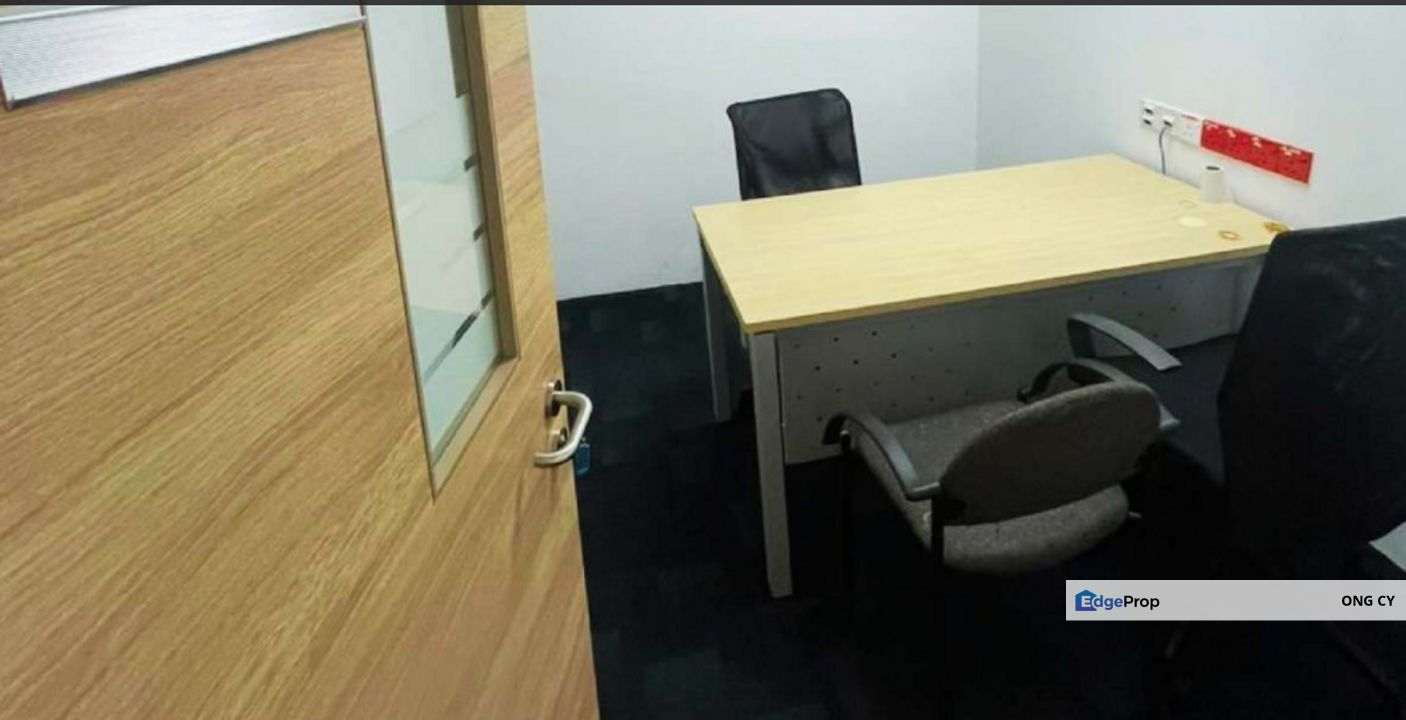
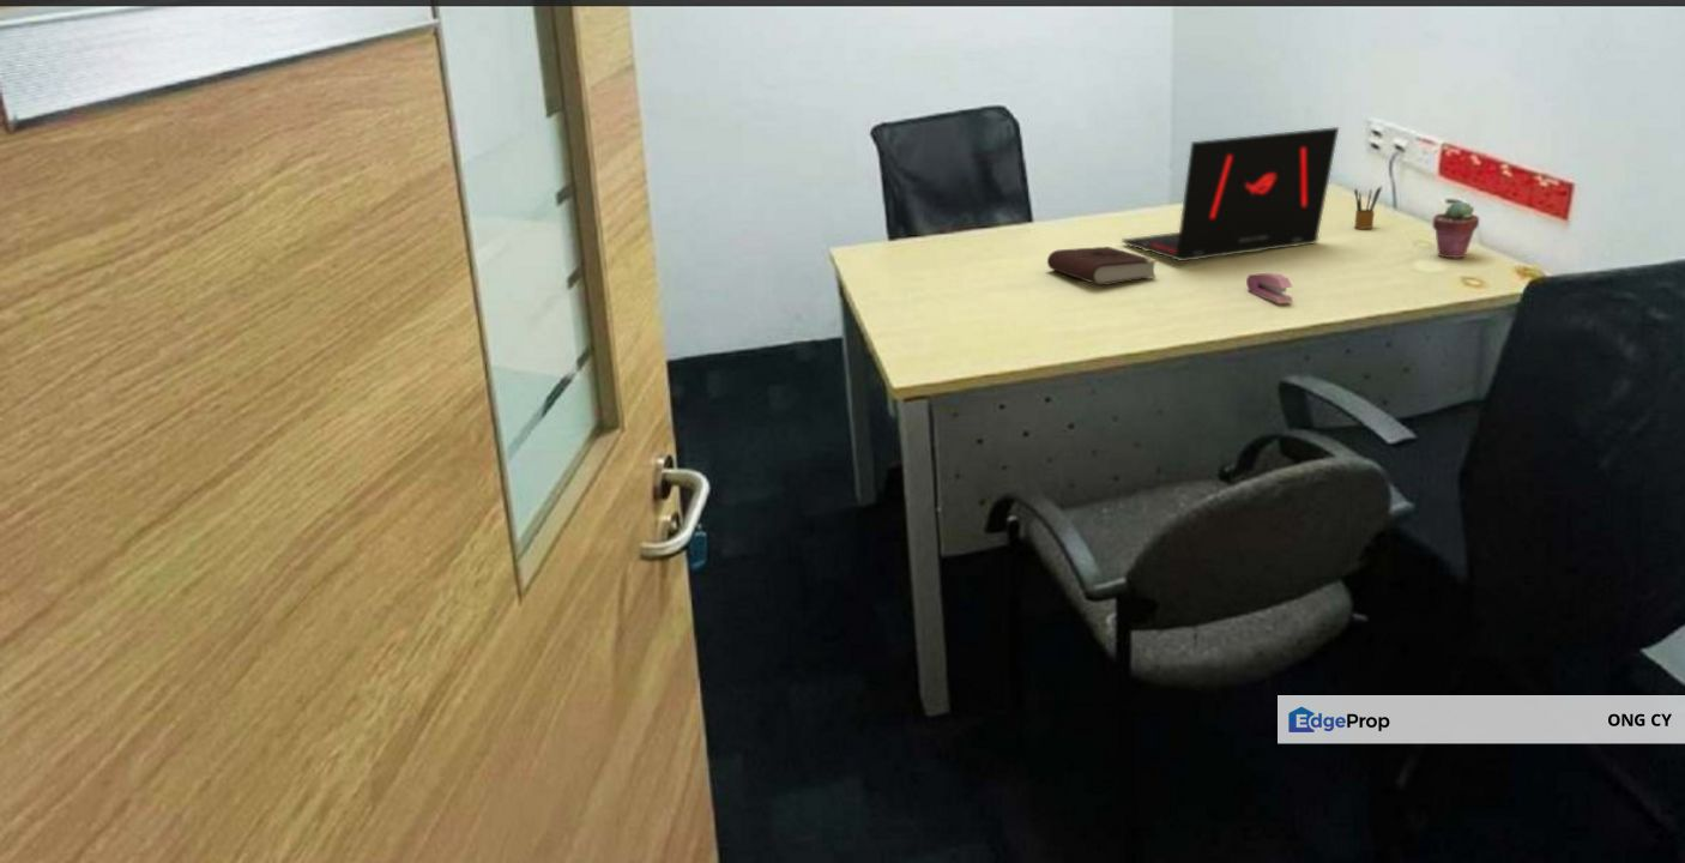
+ laptop [1121,126,1340,262]
+ potted succulent [1432,200,1480,259]
+ book [1046,246,1159,286]
+ pencil box [1353,185,1383,230]
+ stapler [1245,272,1294,304]
